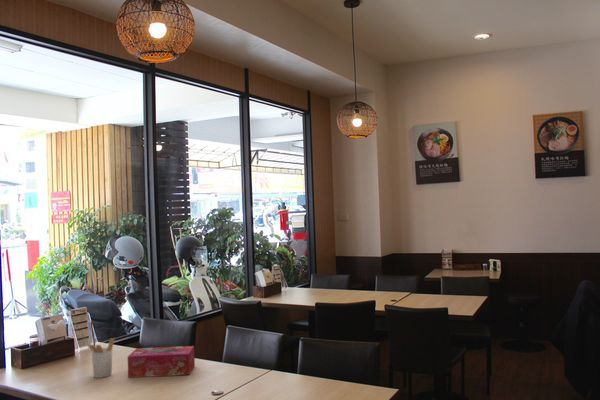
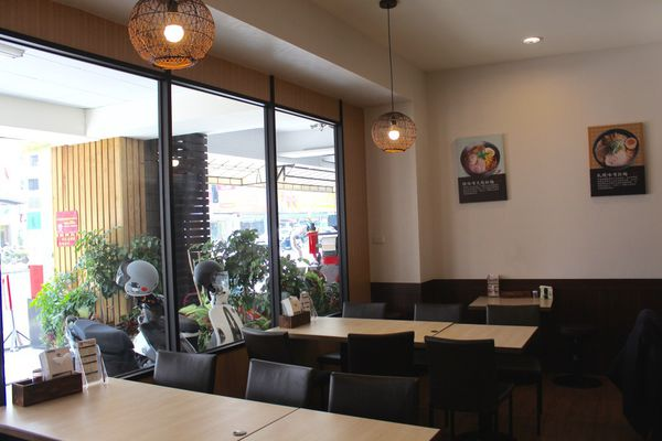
- utensil holder [86,337,116,379]
- tissue box [127,345,196,379]
